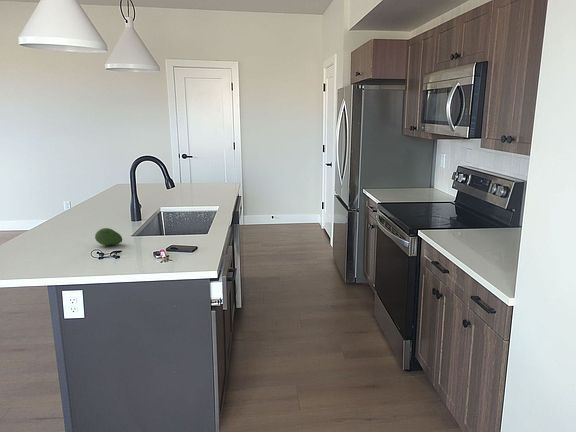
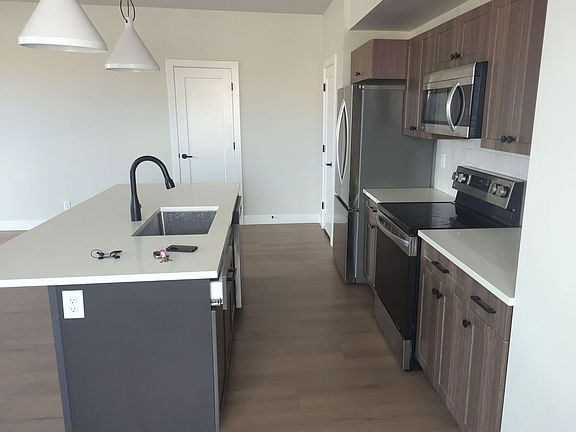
- fruit [94,227,123,246]
